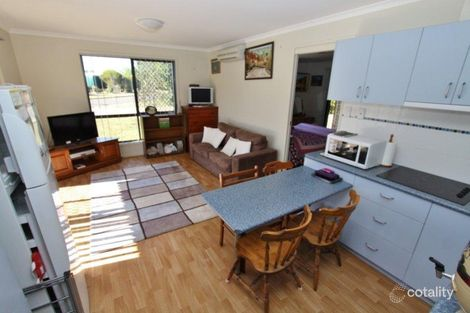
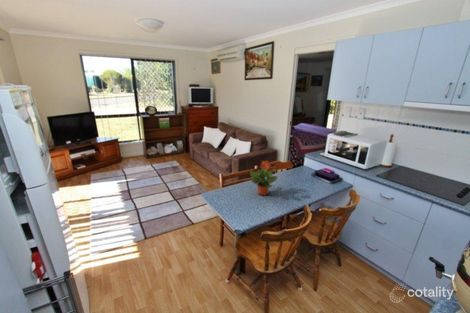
+ potted plant [249,160,278,196]
